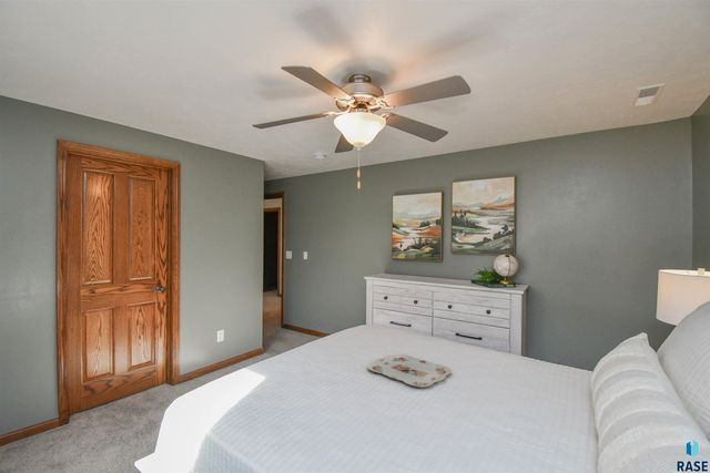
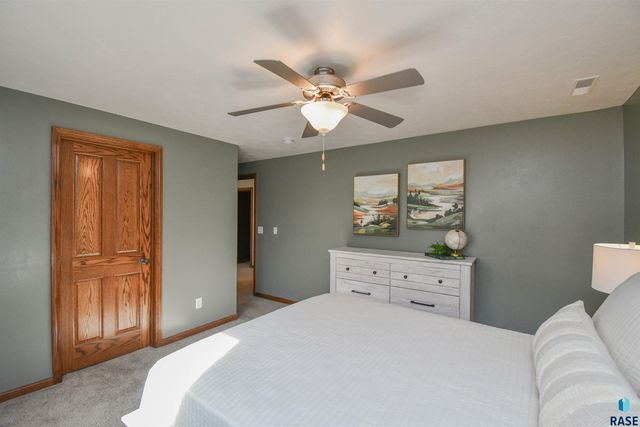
- serving tray [366,353,453,388]
